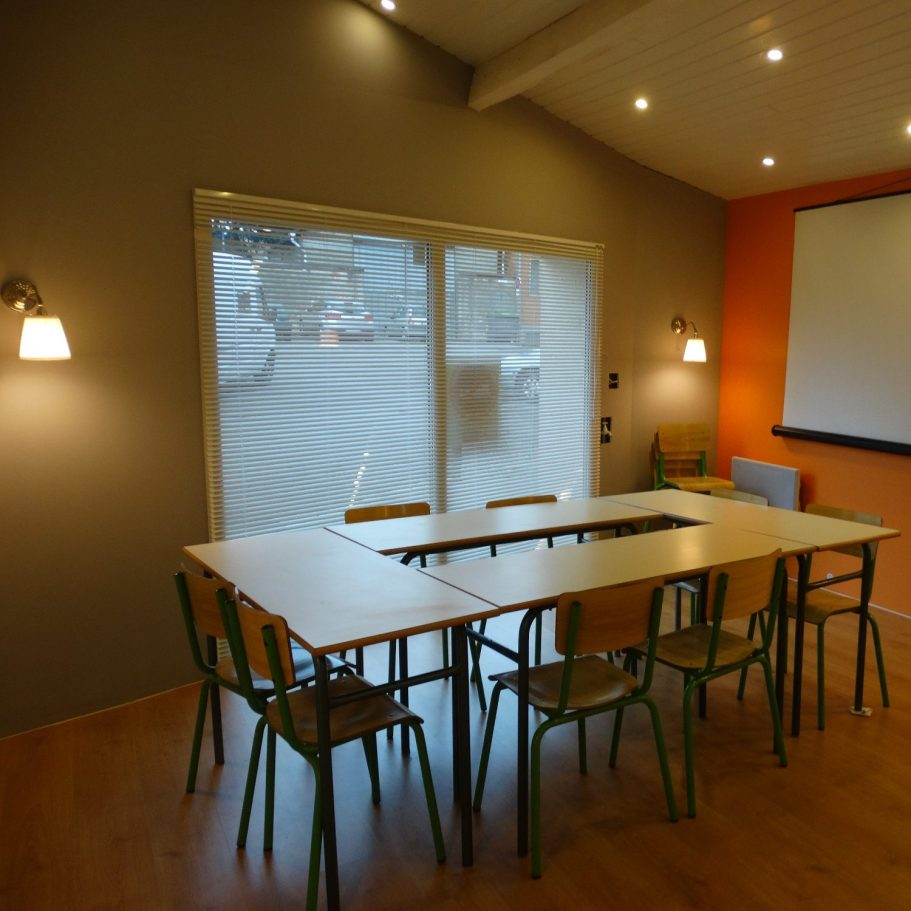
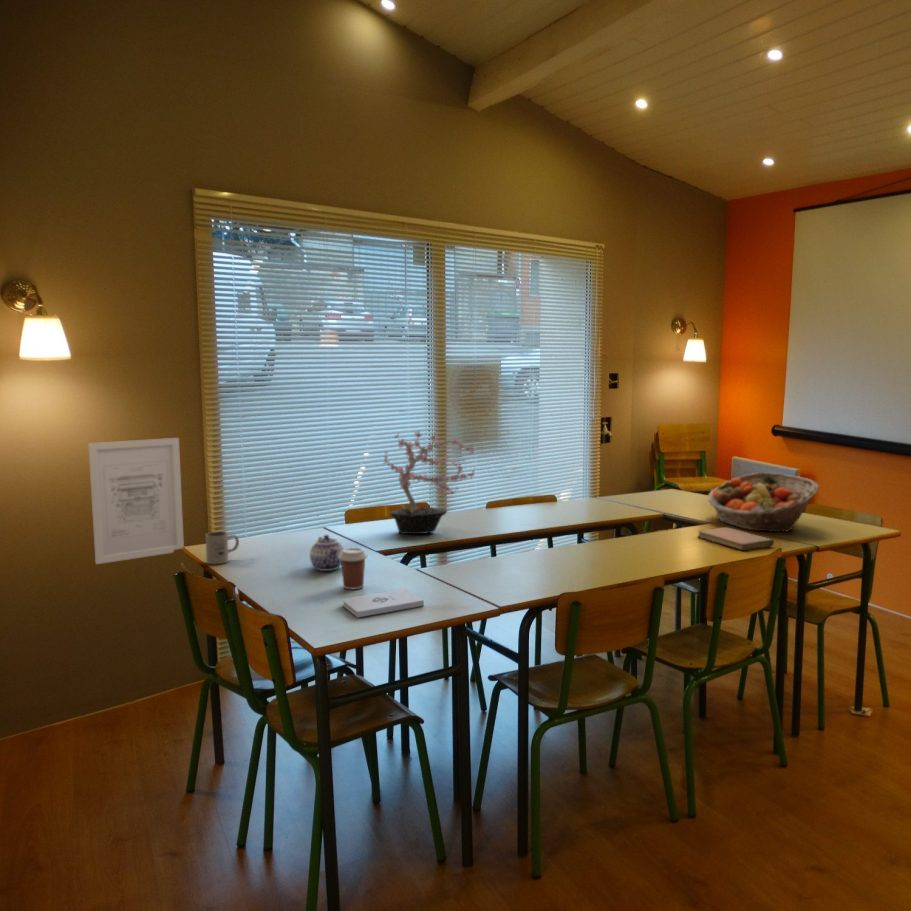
+ fruit basket [707,471,819,533]
+ wall art [87,437,185,565]
+ mug [204,531,240,565]
+ potted plant [382,430,477,535]
+ notepad [342,588,425,618]
+ teapot [309,534,345,572]
+ notebook [697,526,775,551]
+ coffee cup [339,547,368,590]
